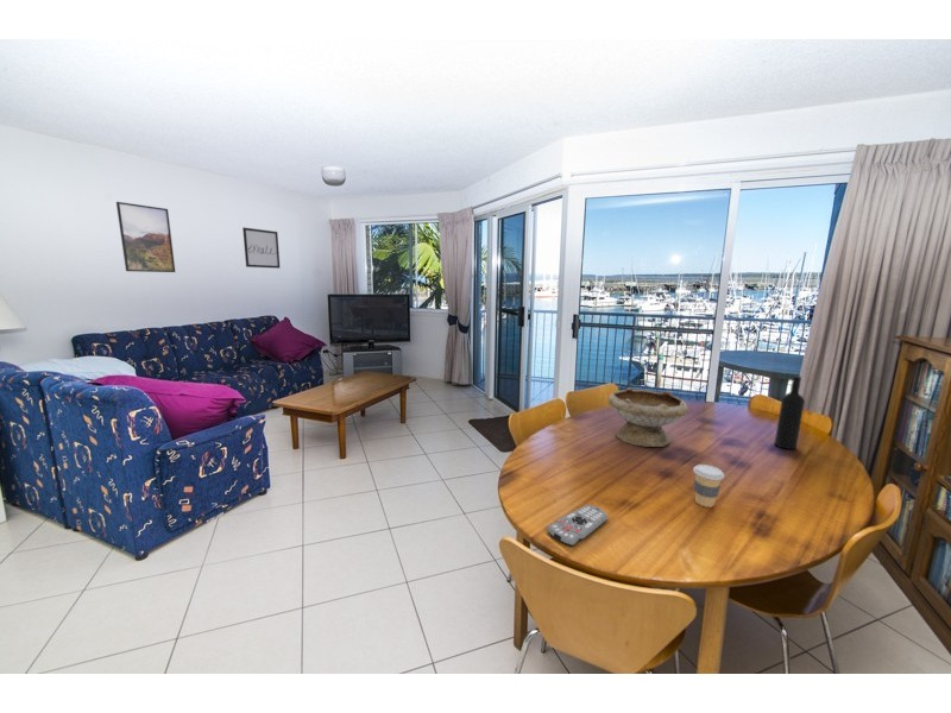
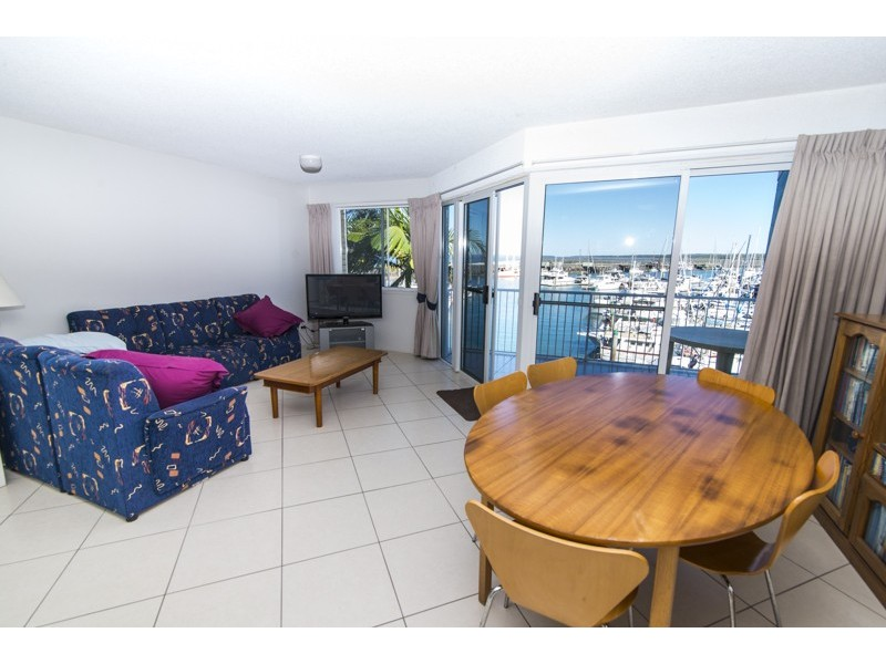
- remote control [547,504,609,547]
- bowl [606,386,689,448]
- coffee cup [692,463,725,509]
- wall art [241,226,281,269]
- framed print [115,201,176,273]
- wine bottle [774,374,806,450]
